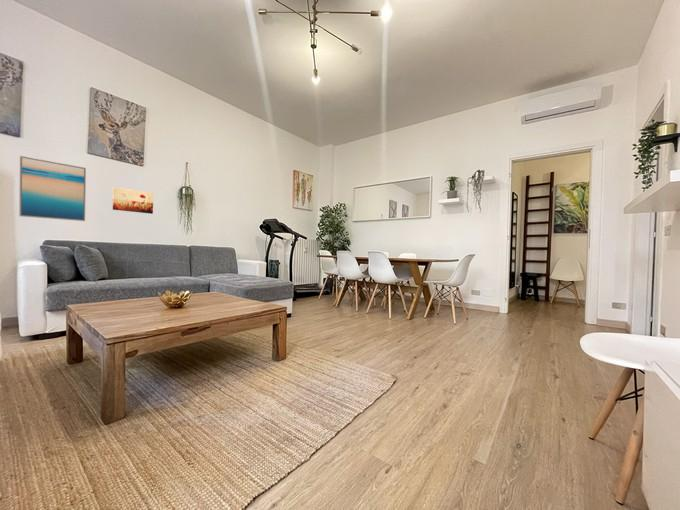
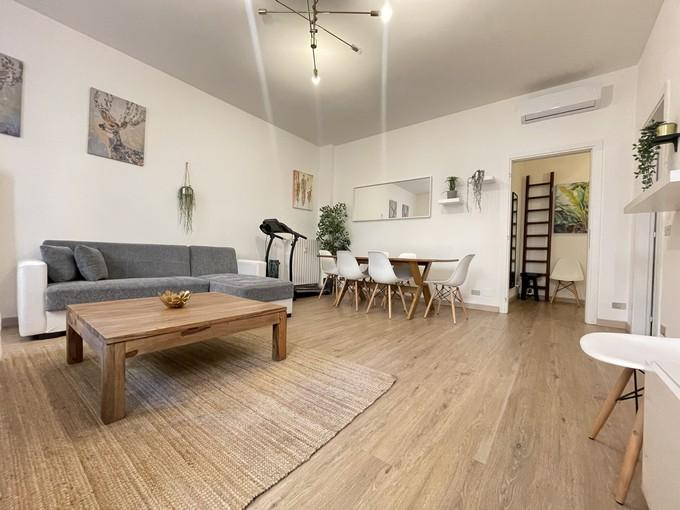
- wall art [18,155,87,222]
- wall art [112,186,154,215]
